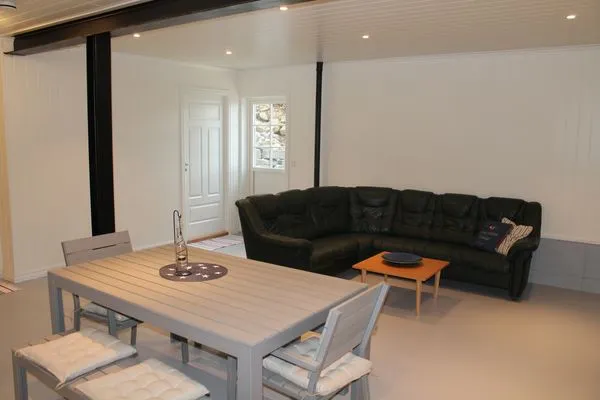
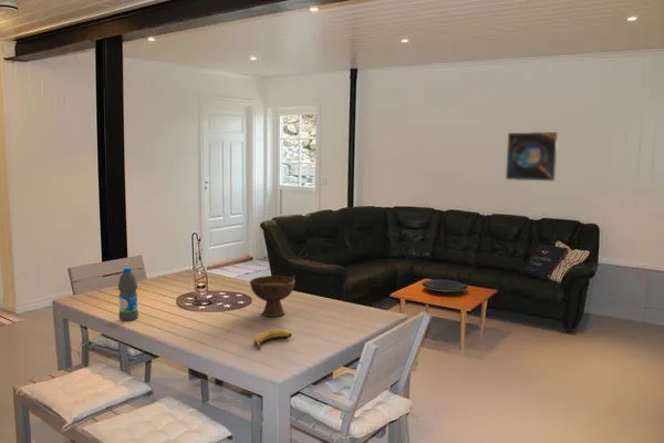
+ water bottle [117,267,139,322]
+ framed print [505,131,559,183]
+ bowl [249,275,295,318]
+ banana [253,329,292,350]
